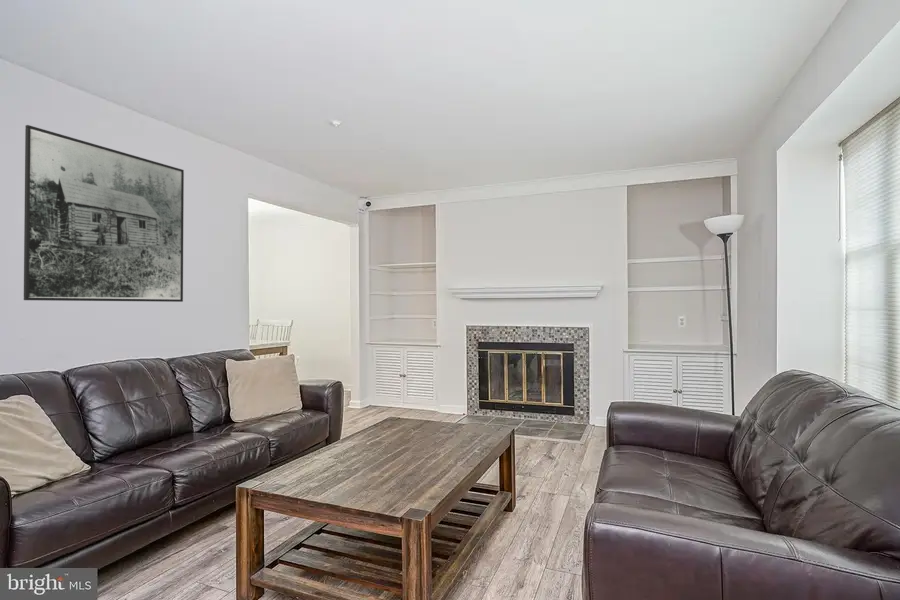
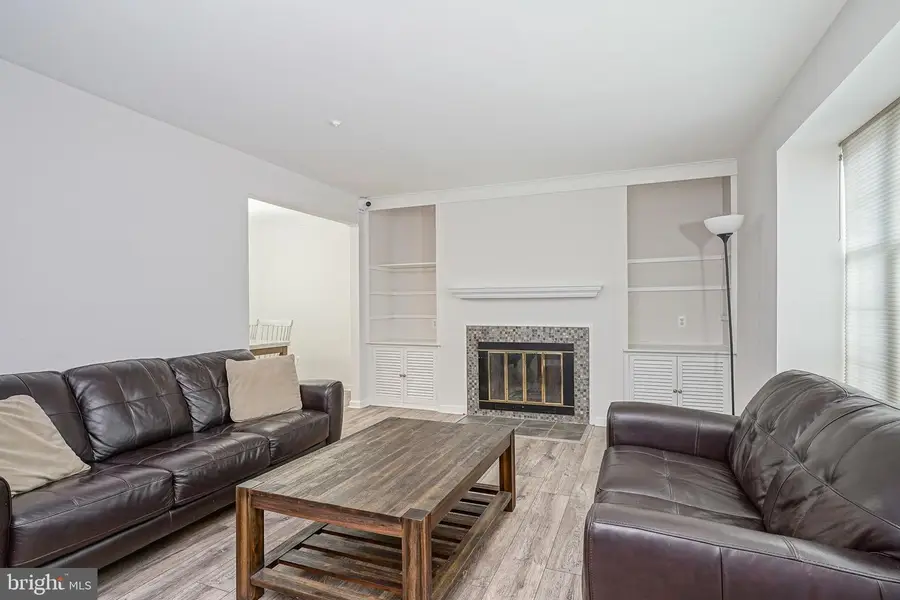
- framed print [23,124,185,303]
